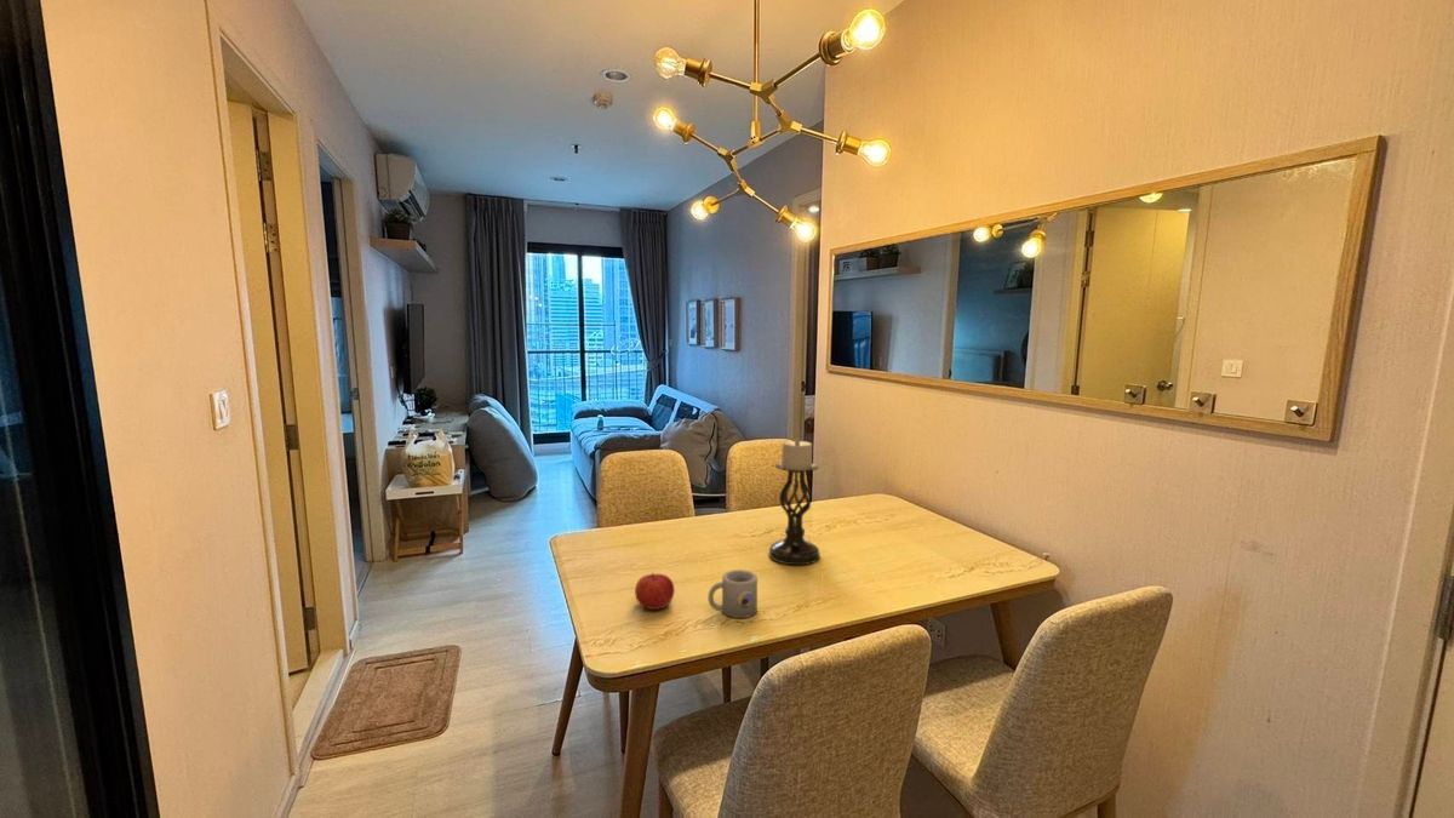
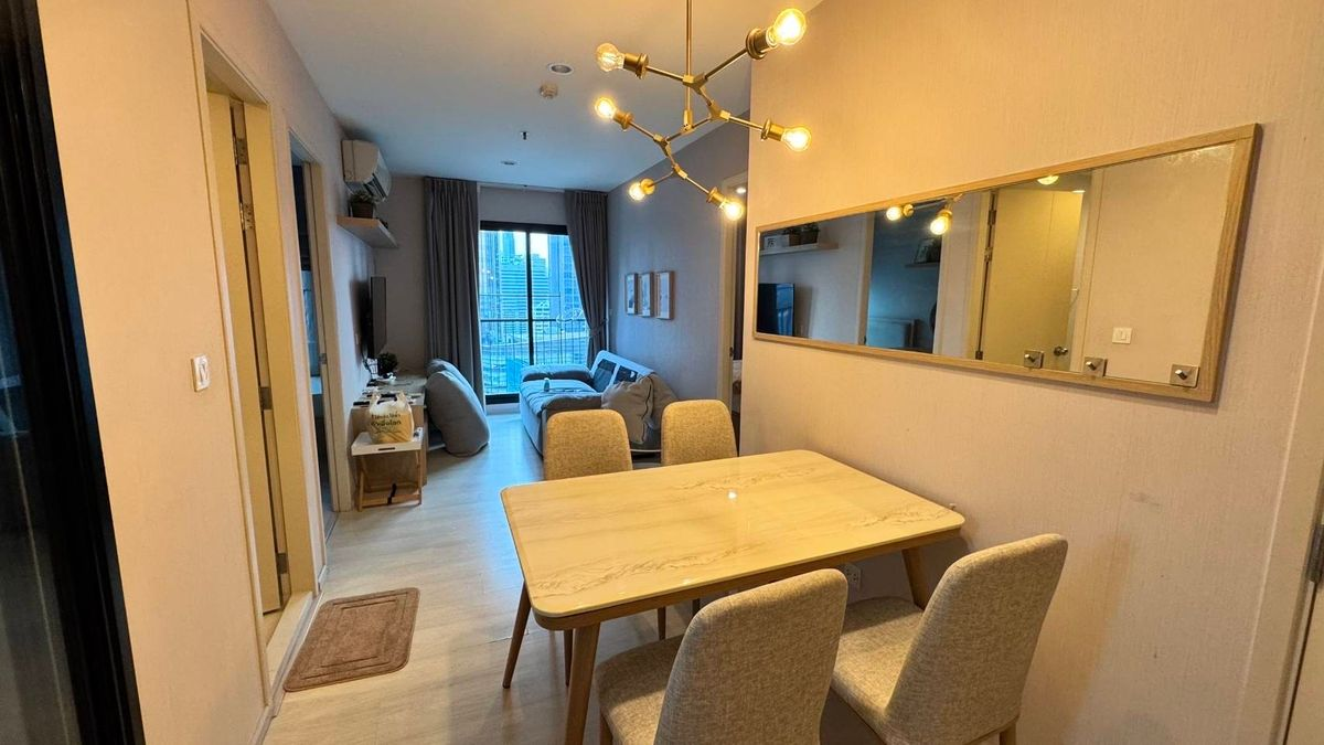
- fruit [634,572,676,611]
- mug [706,568,759,619]
- candle holder [767,437,822,566]
